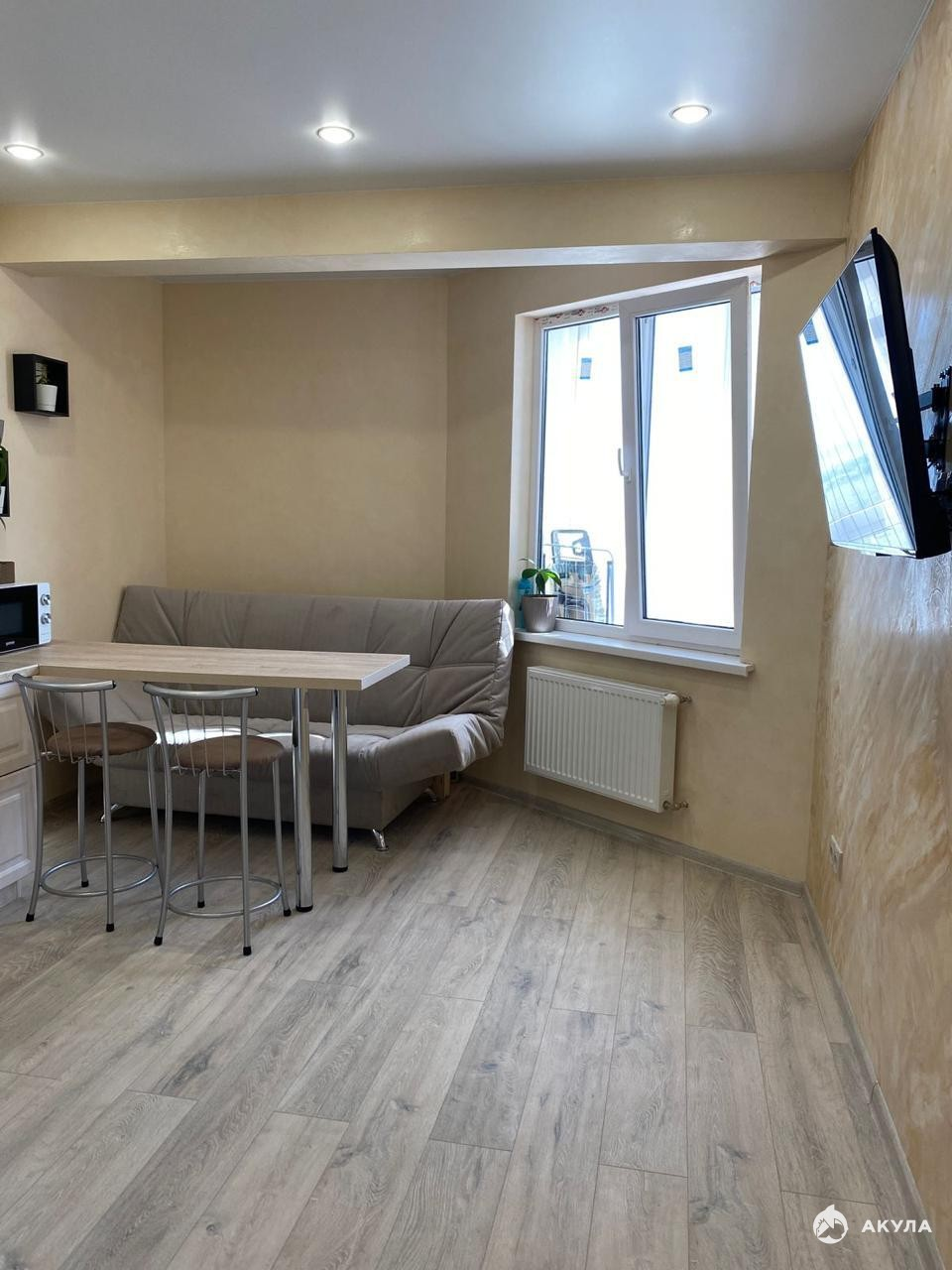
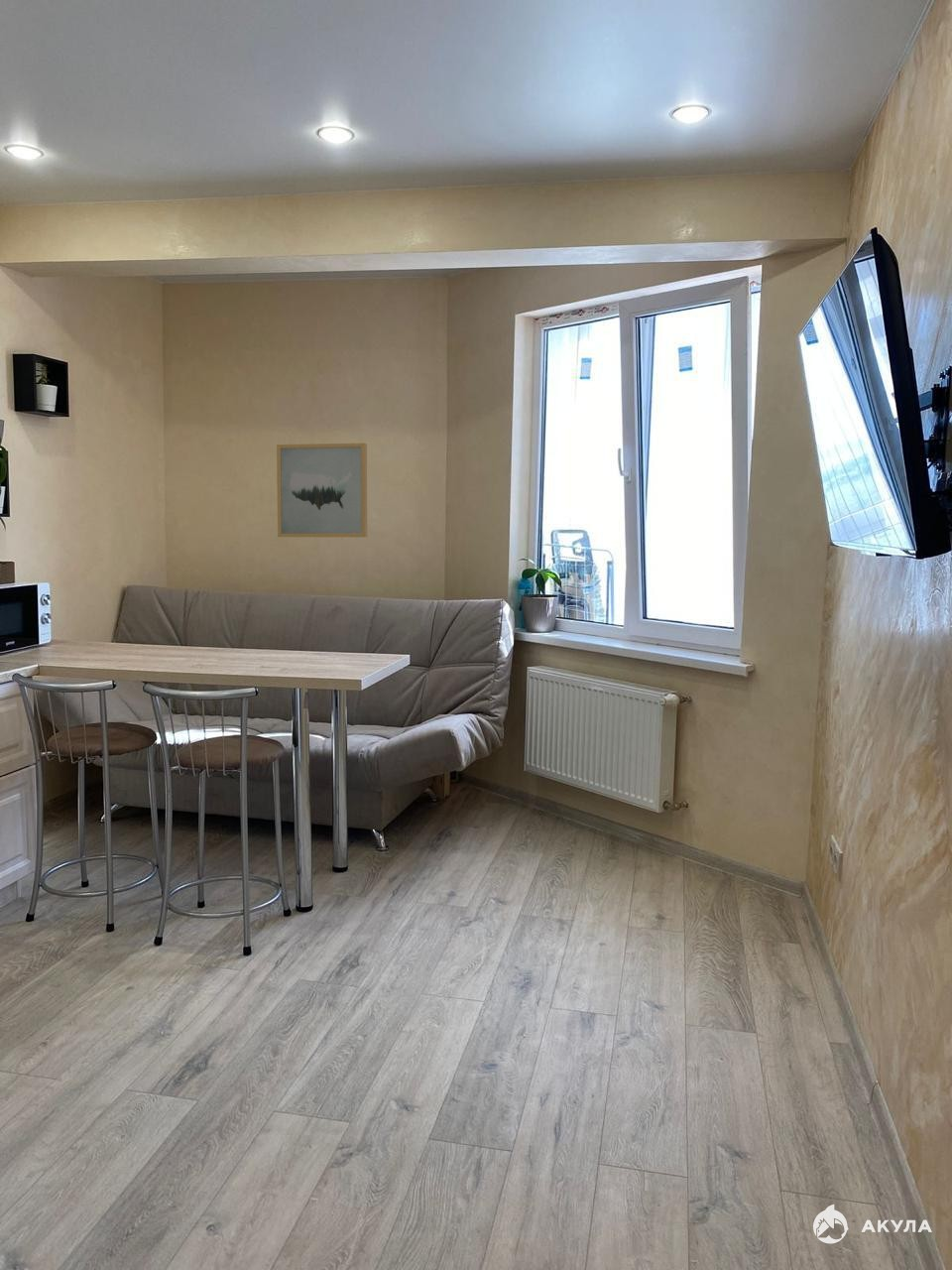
+ wall art [276,443,368,538]
